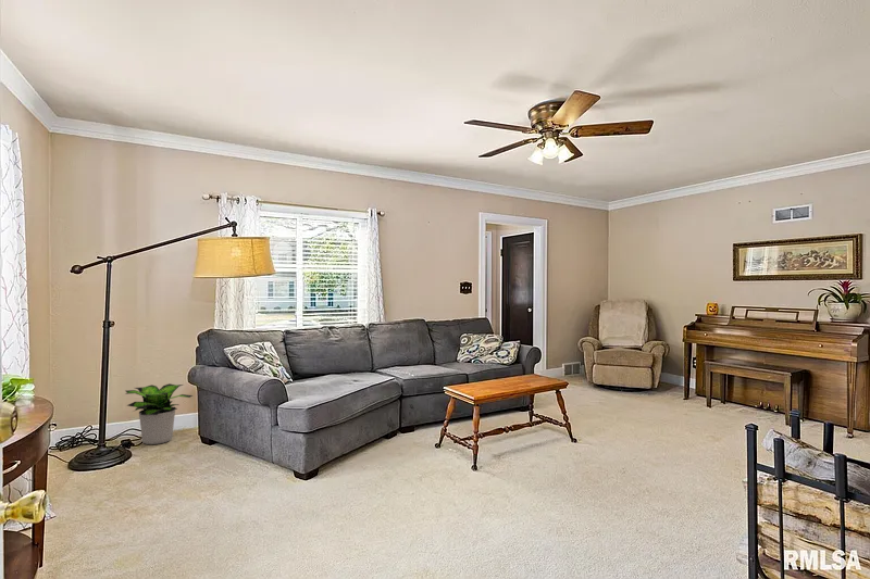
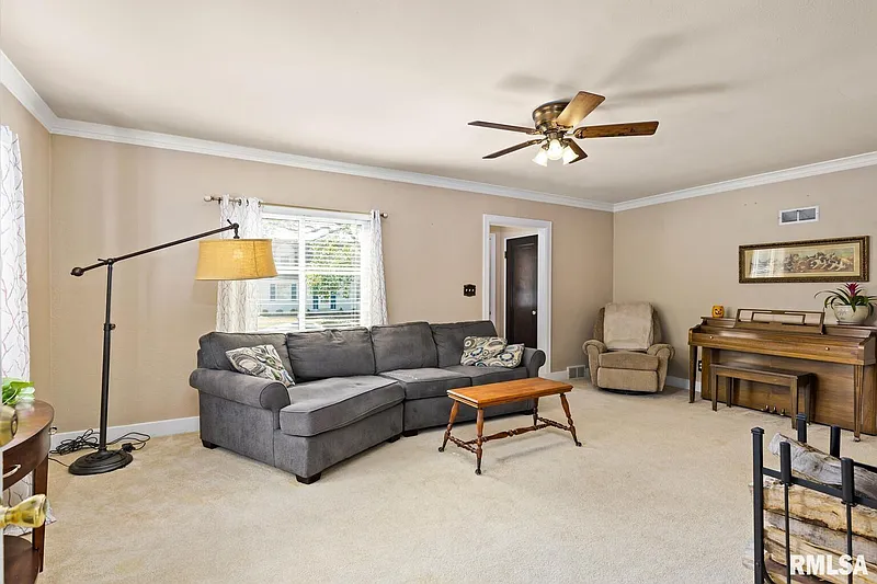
- potted plant [124,382,194,445]
